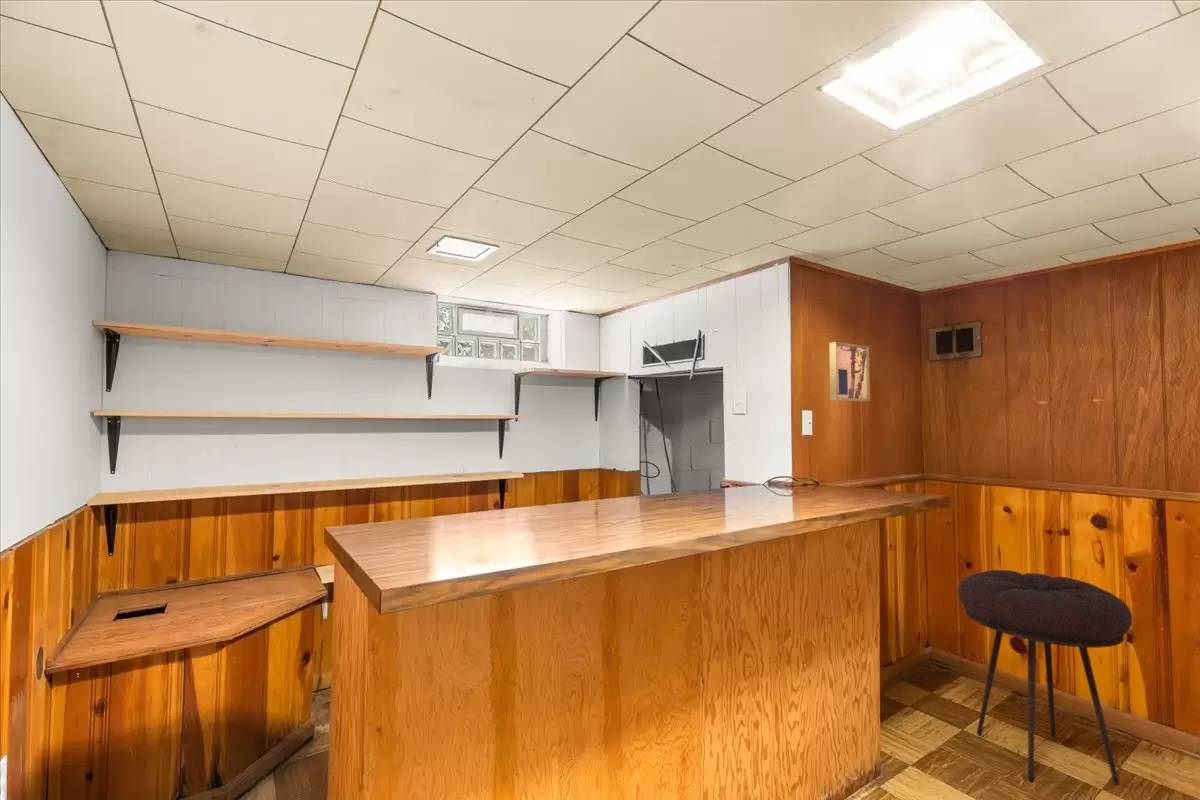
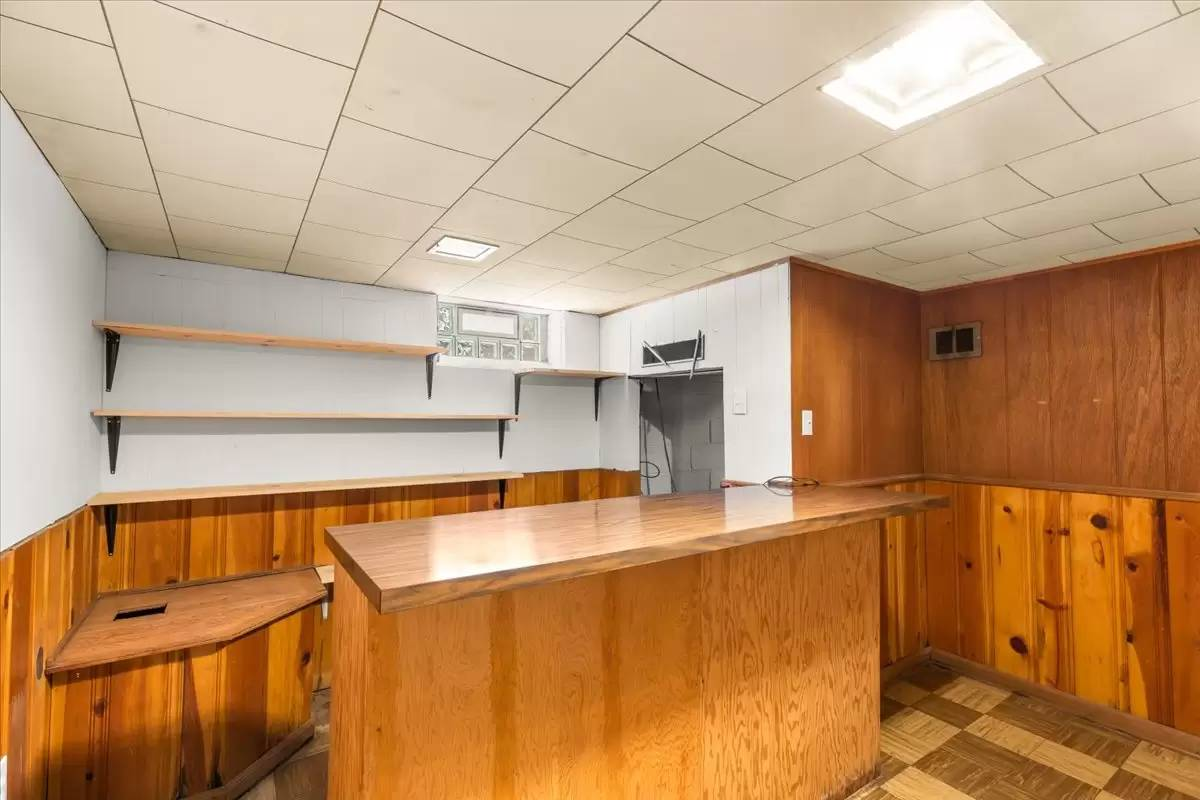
- stool [957,569,1134,785]
- wall art [828,341,871,402]
